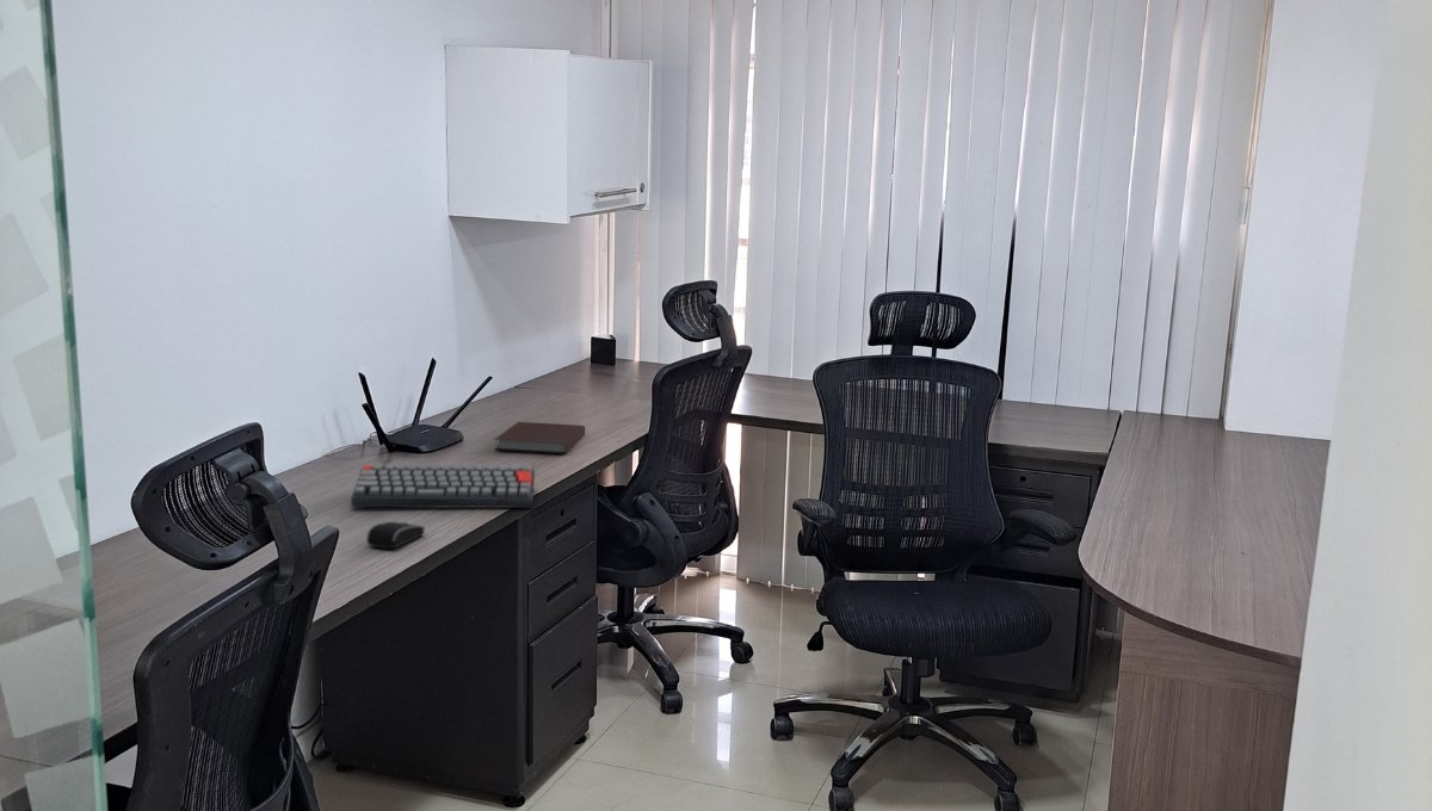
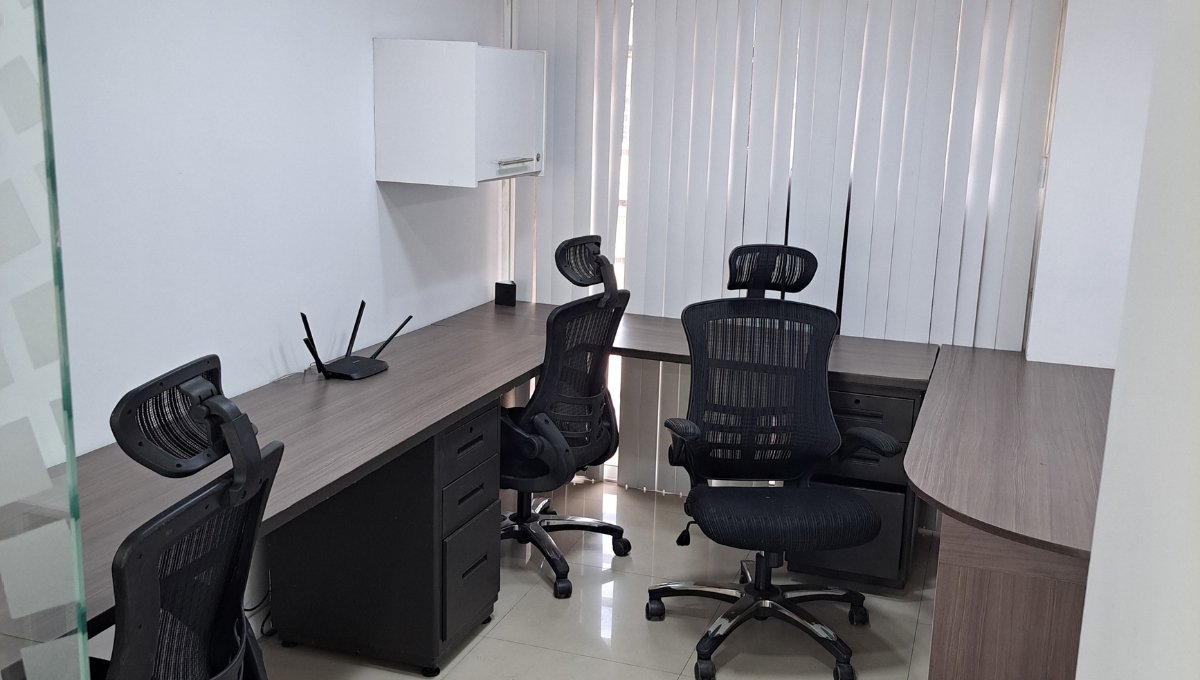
- notebook [494,421,586,454]
- keyboard [350,462,536,509]
- computer mouse [365,521,425,550]
